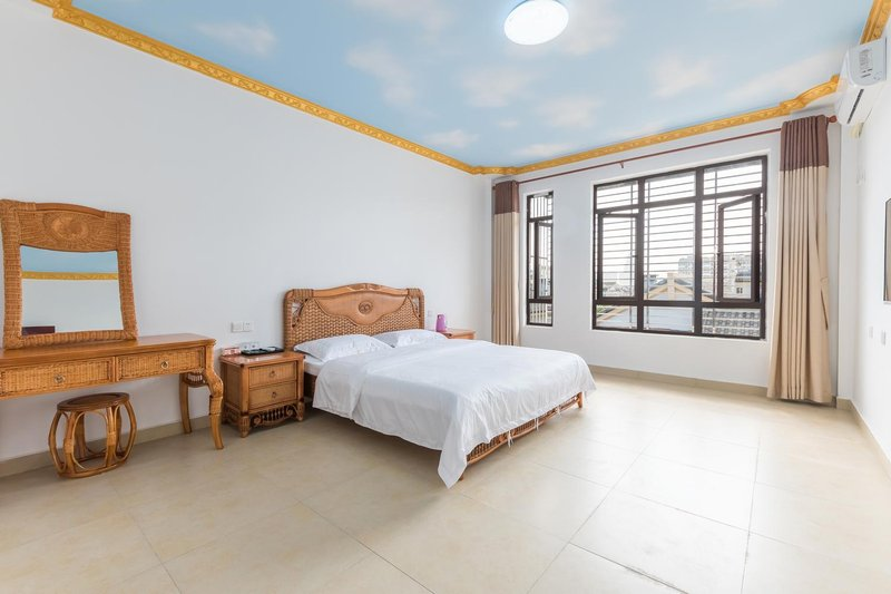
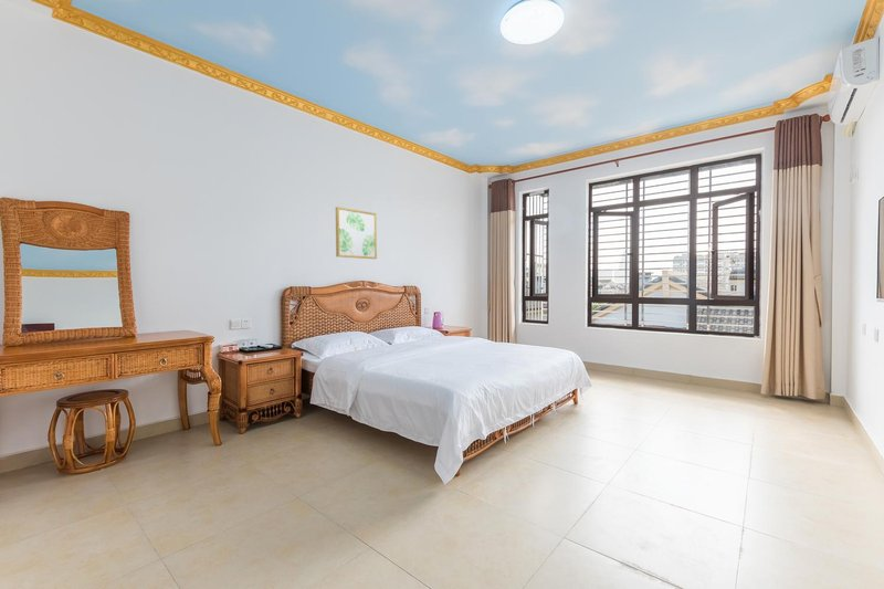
+ wall art [335,206,378,260]
